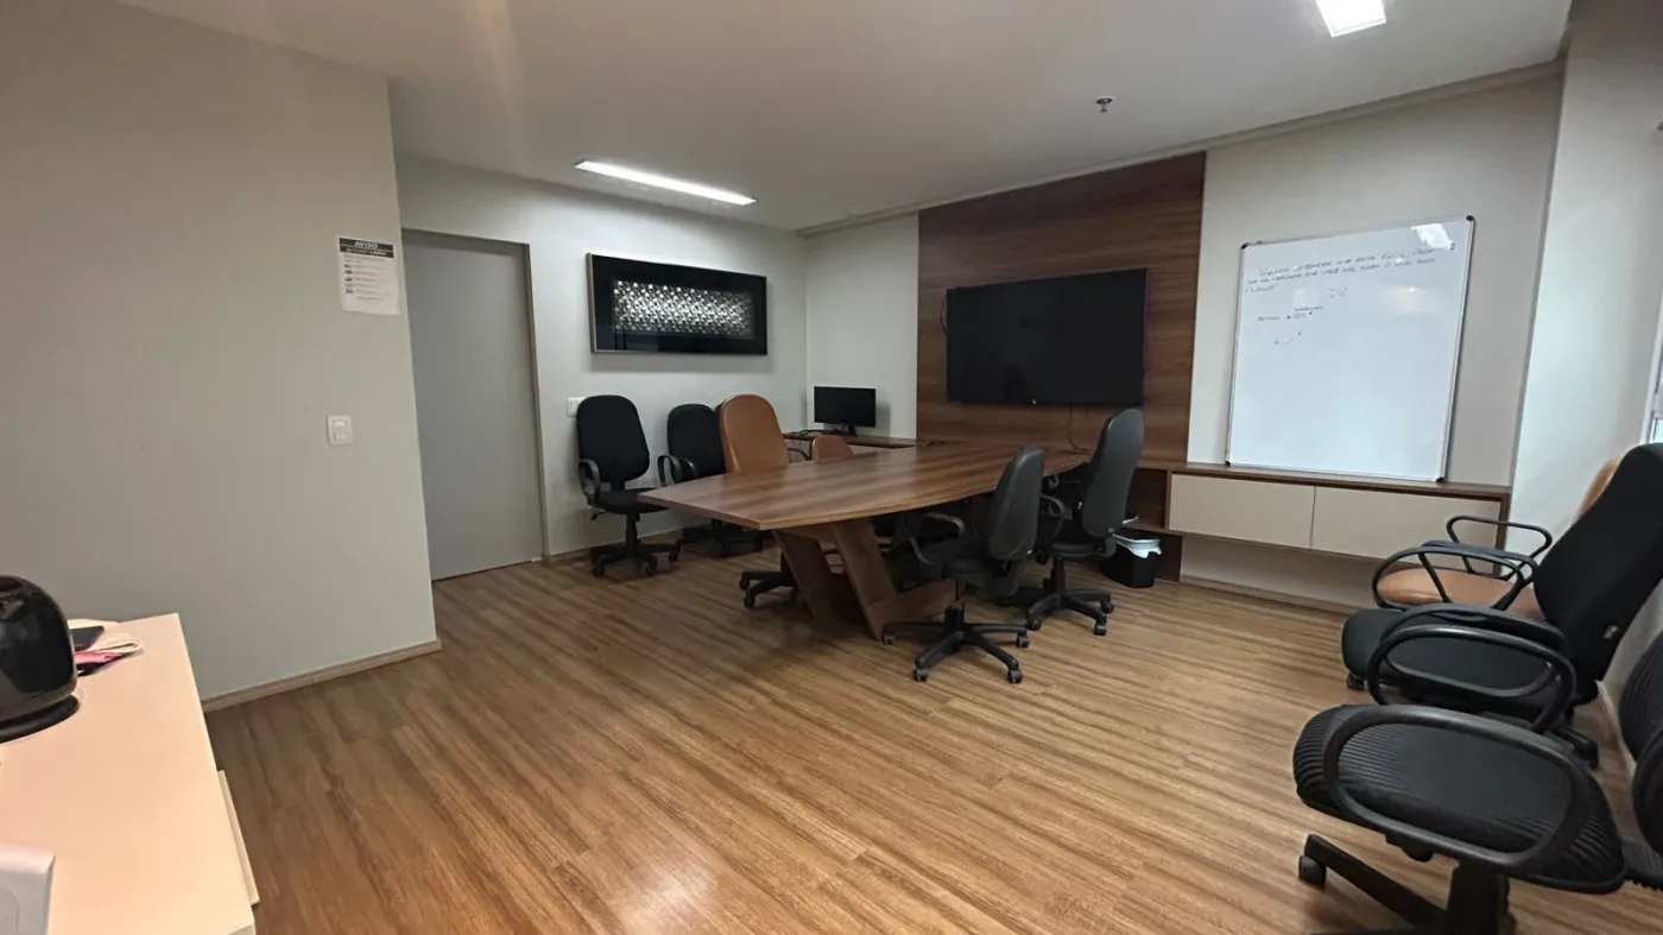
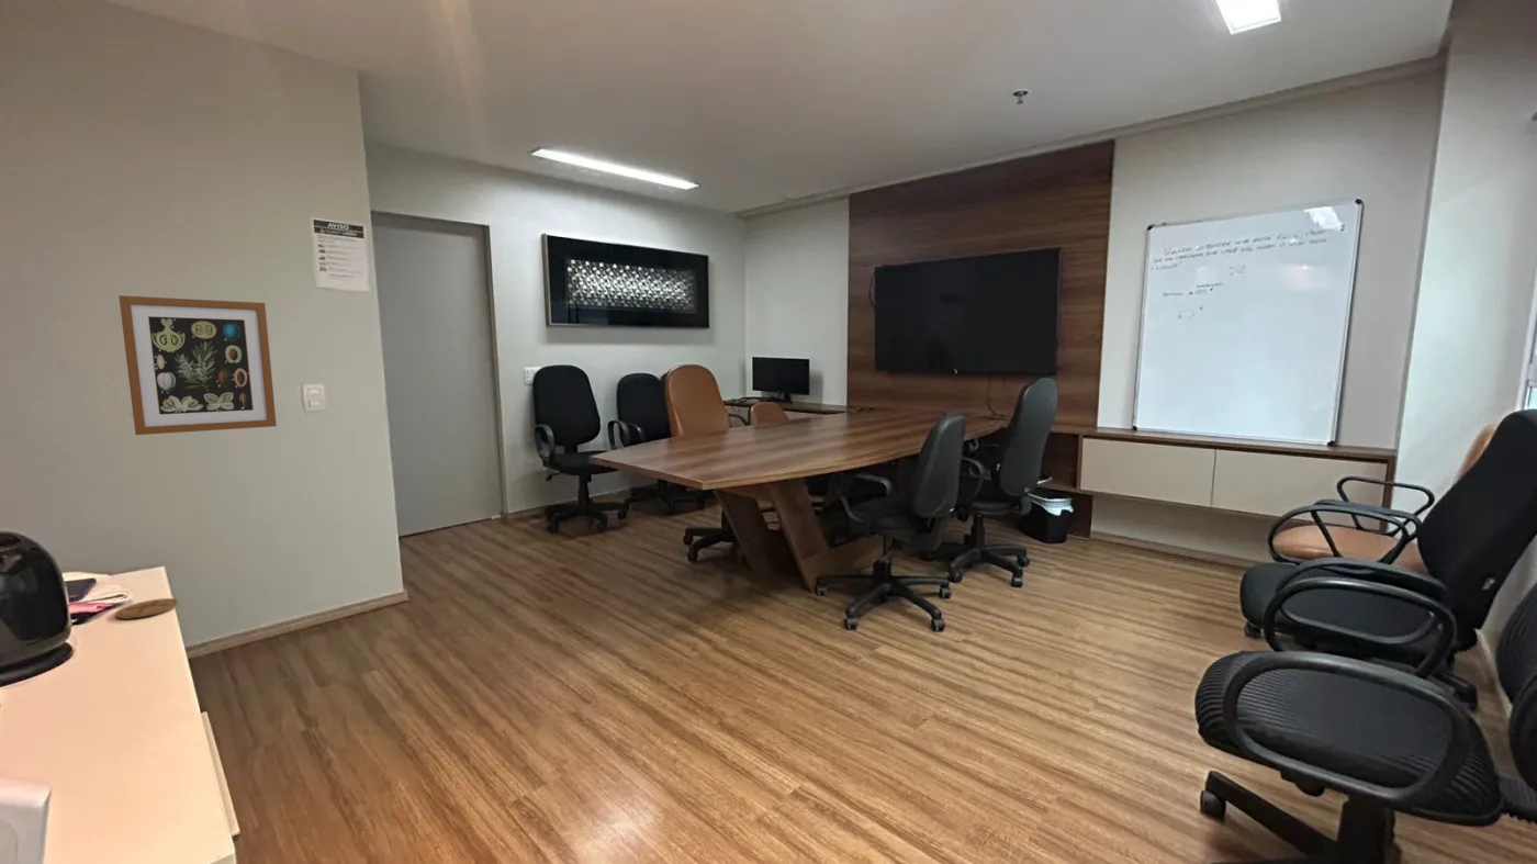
+ wall art [117,294,278,436]
+ coaster [113,597,180,620]
